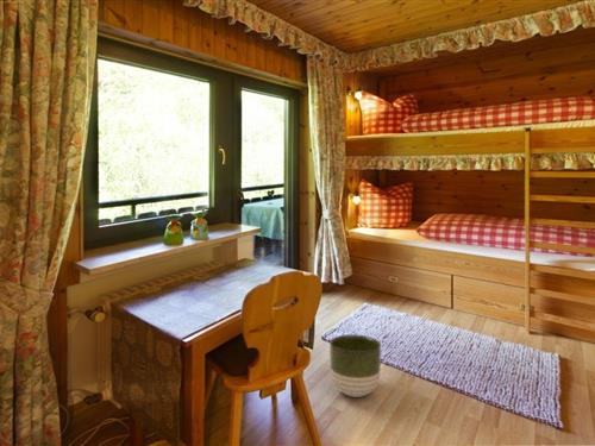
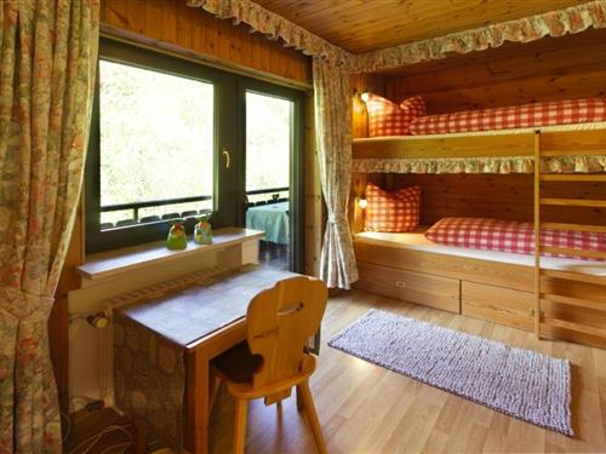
- planter [328,333,382,398]
